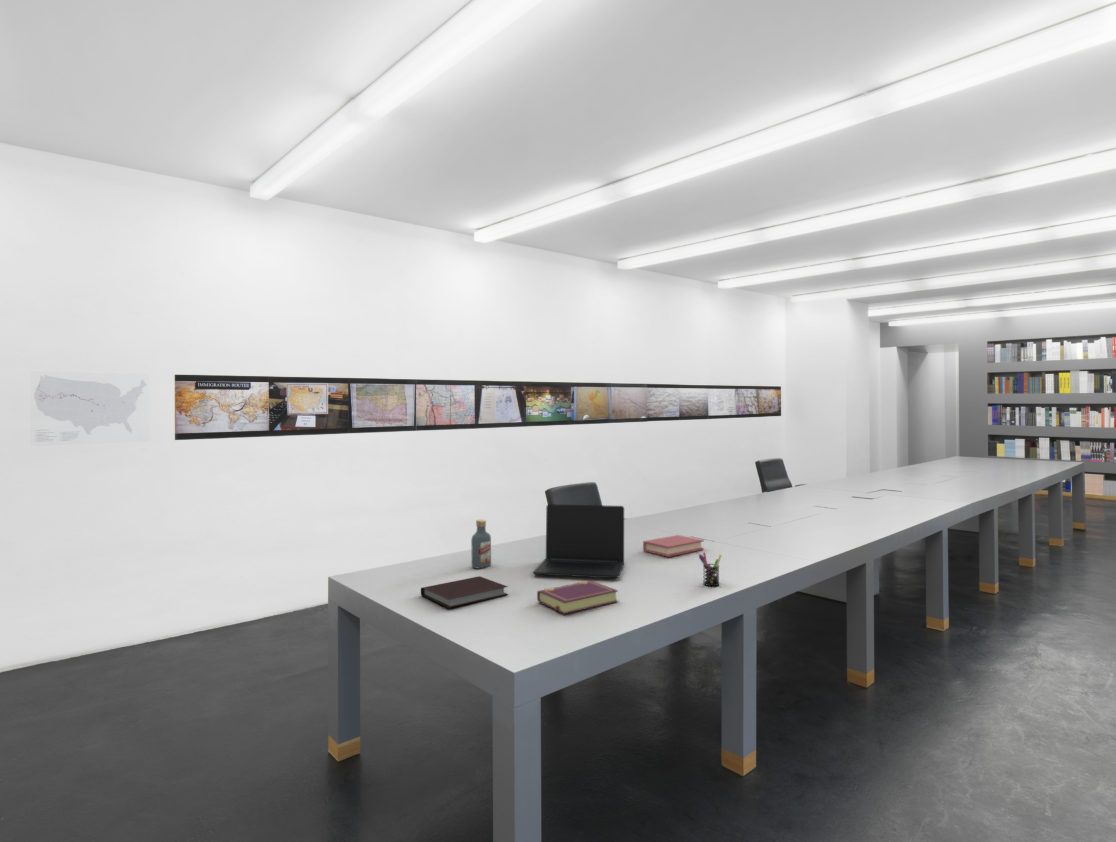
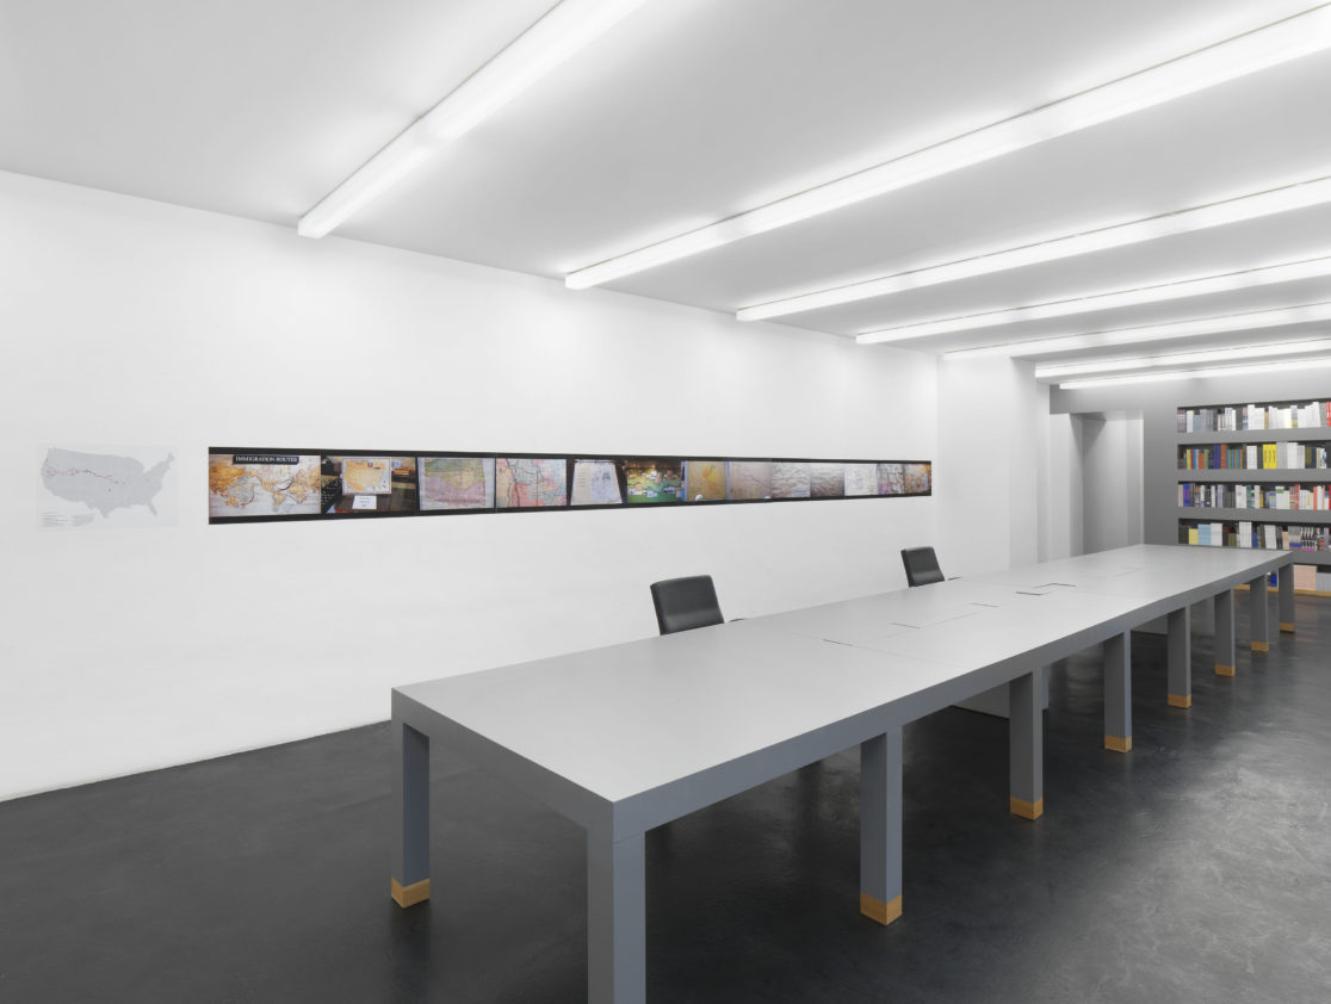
- book [642,534,705,558]
- book [536,580,619,615]
- pen holder [698,551,723,587]
- vodka [470,518,492,569]
- notebook [420,575,509,609]
- laptop [532,503,625,579]
